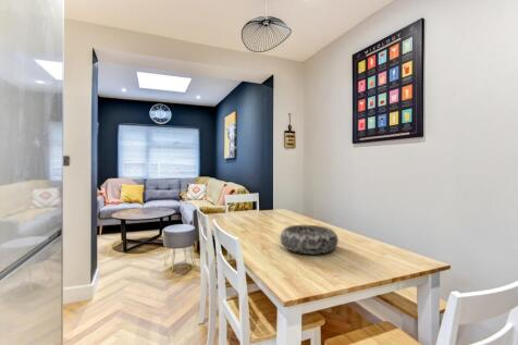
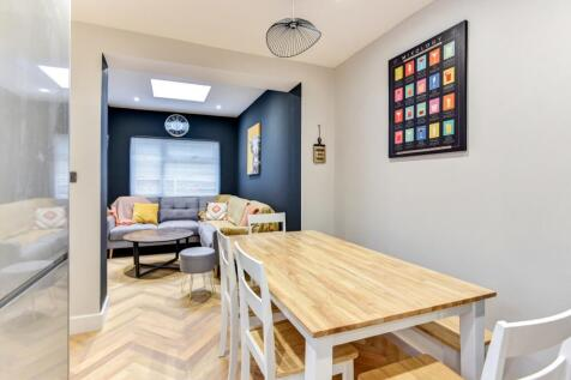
- decorative bowl [279,224,340,255]
